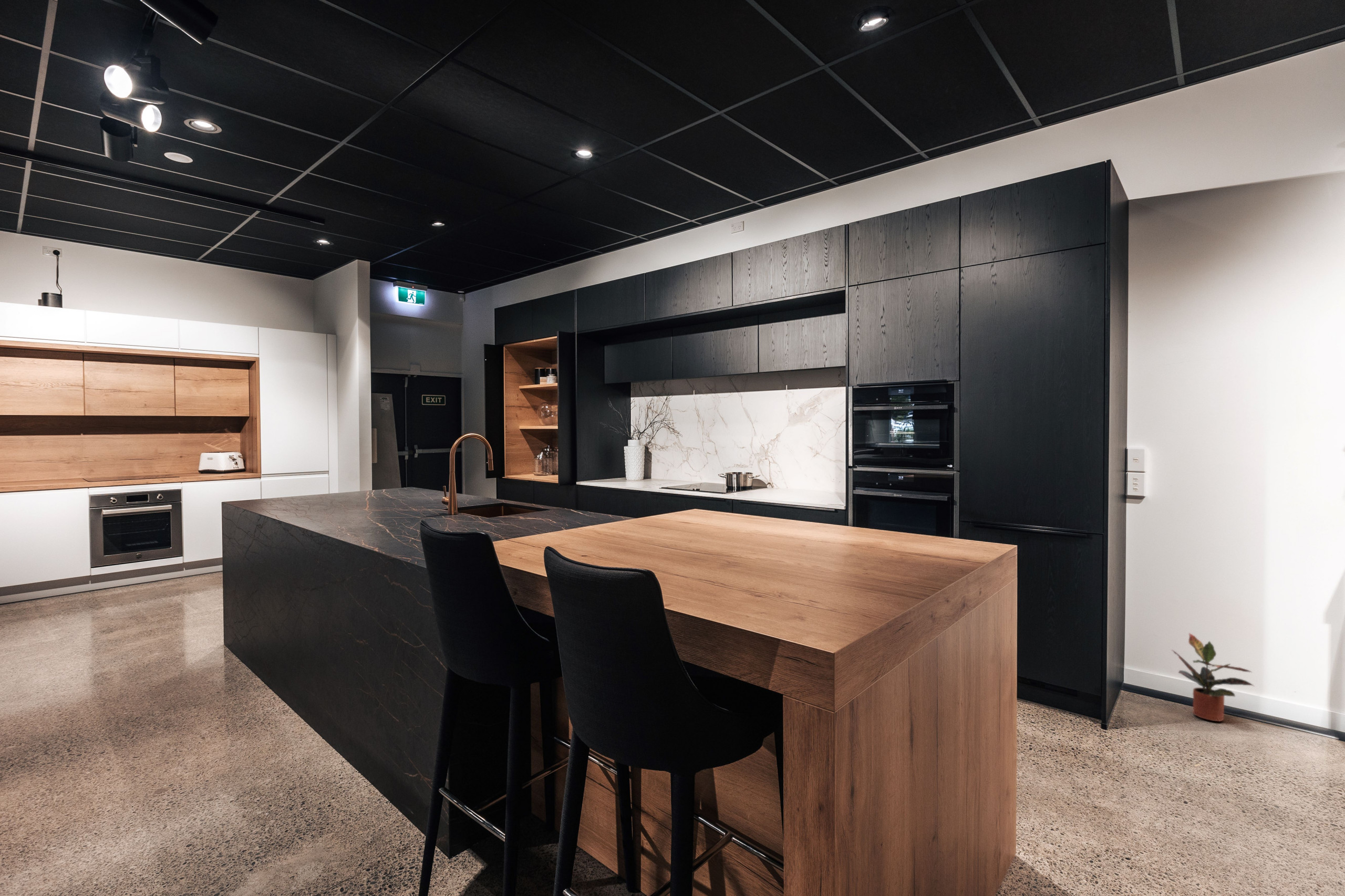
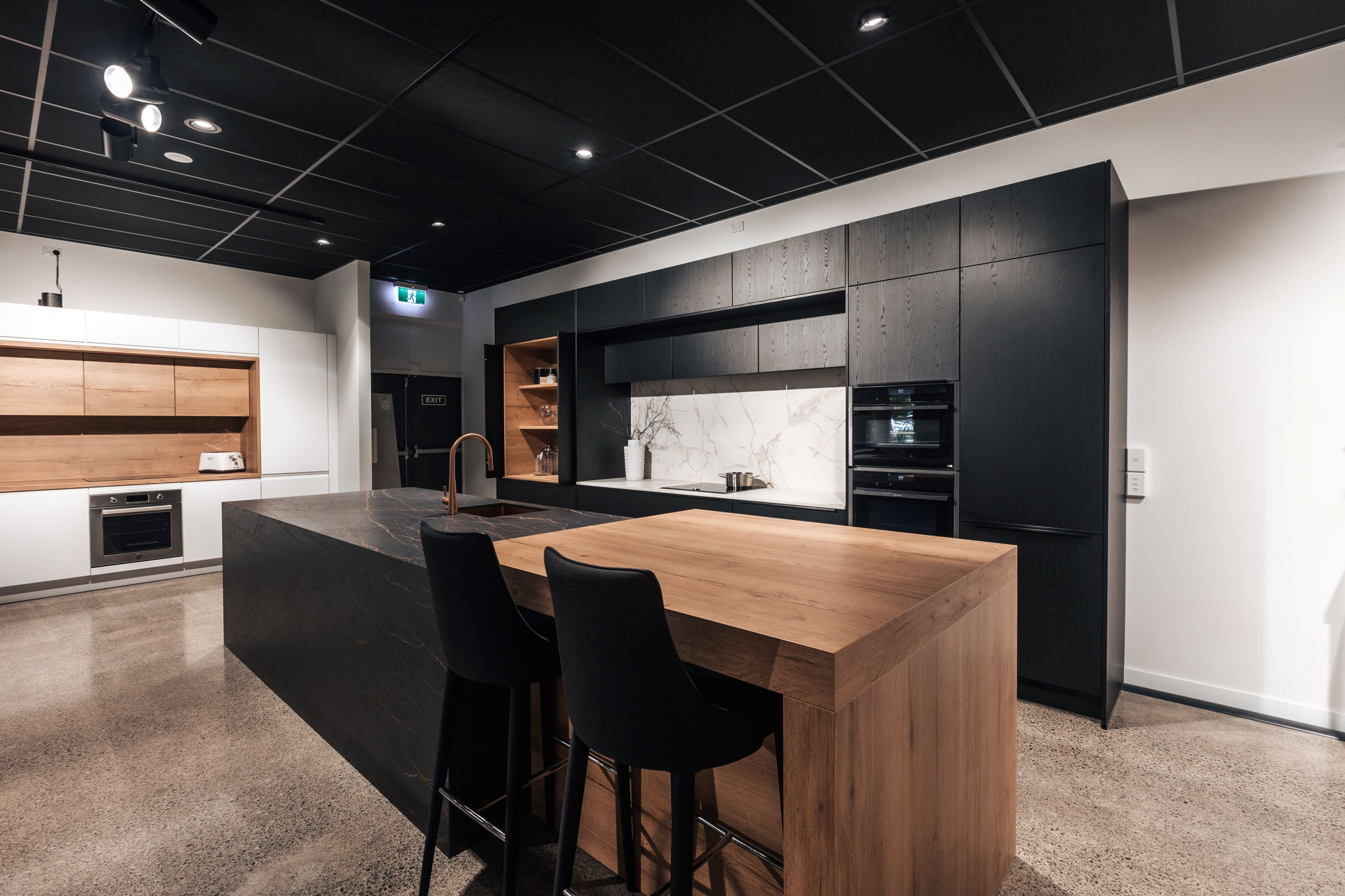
- potted plant [1171,632,1255,722]
